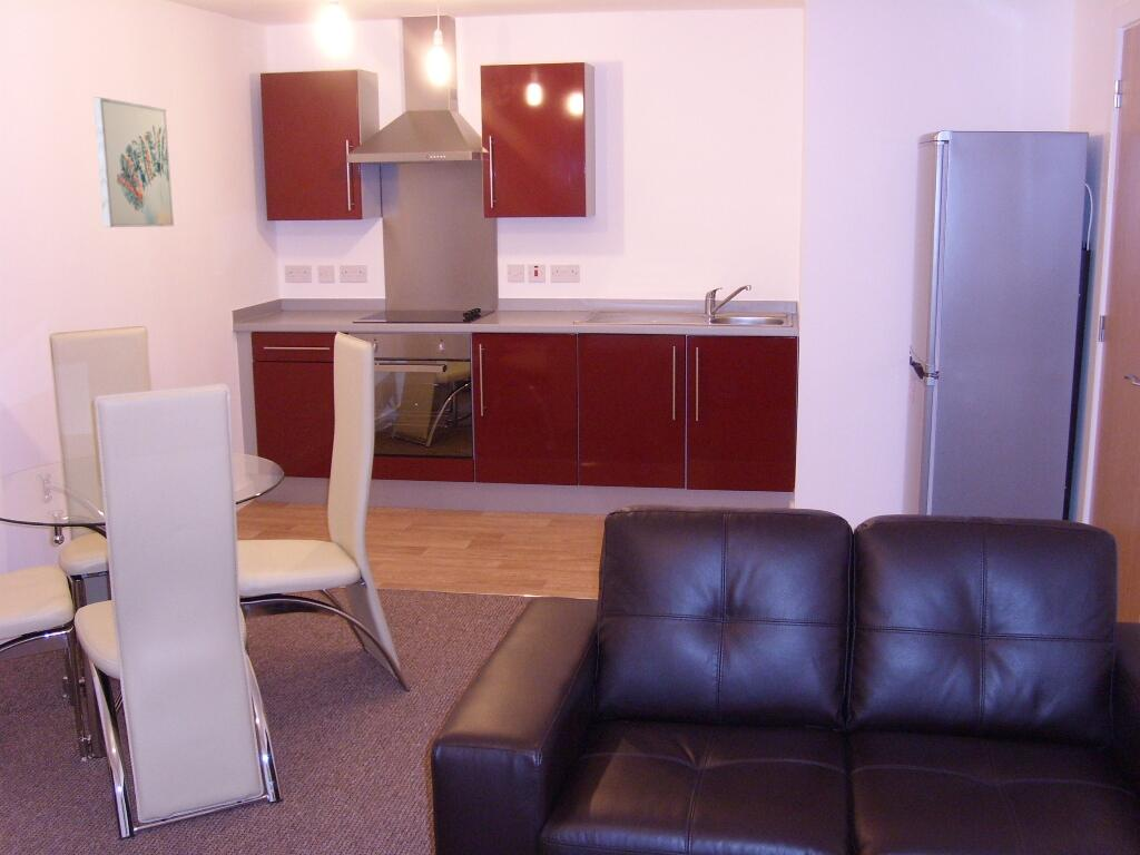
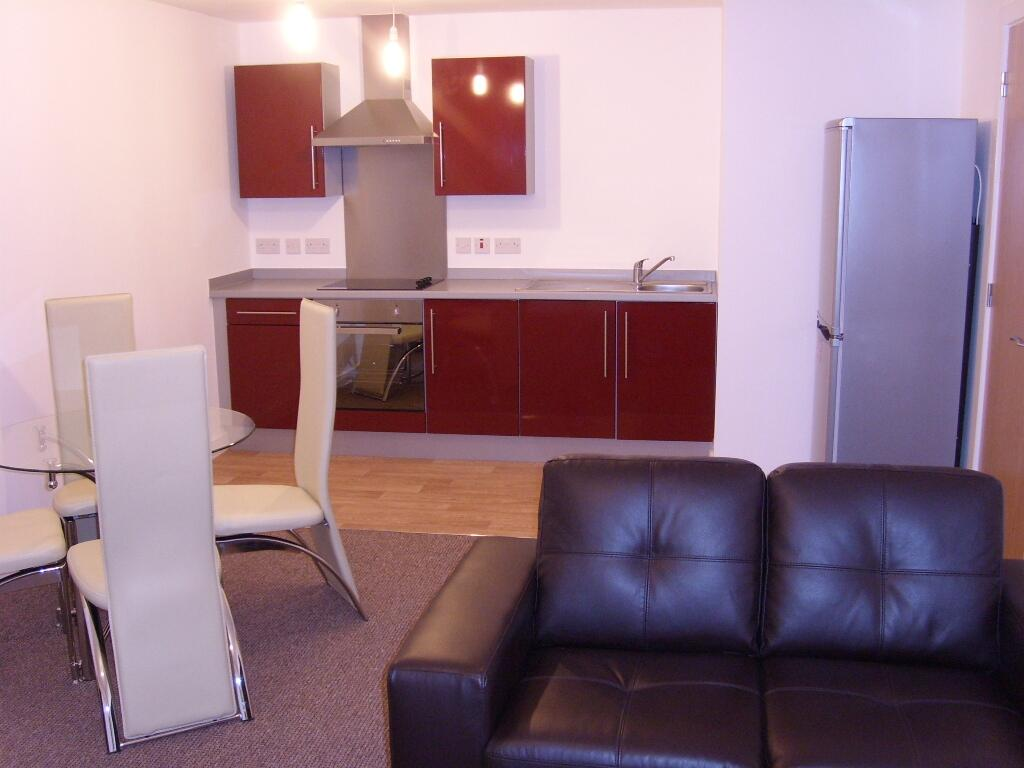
- wall art [92,96,175,228]
